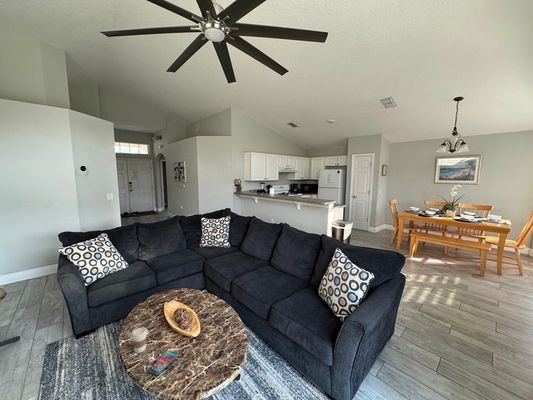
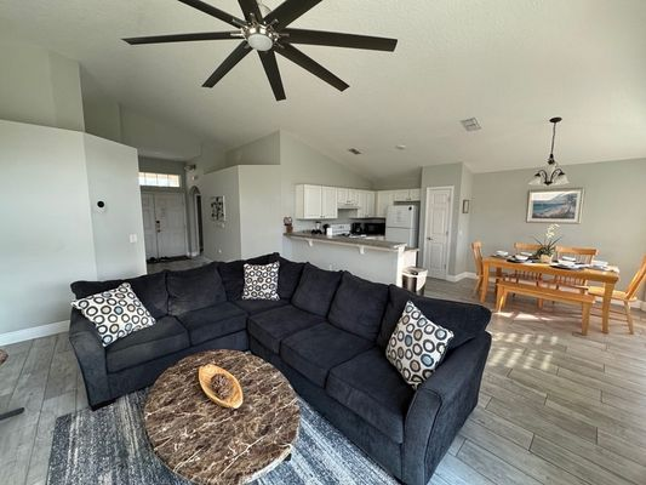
- smartphone [148,350,178,375]
- coffee cup [130,326,149,354]
